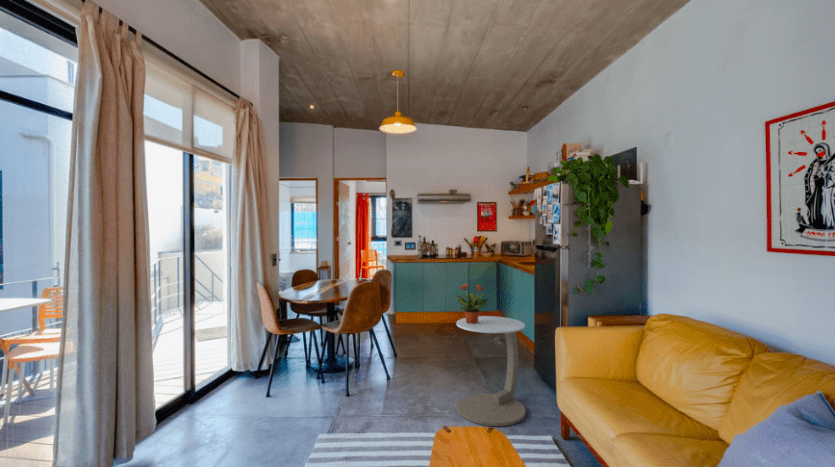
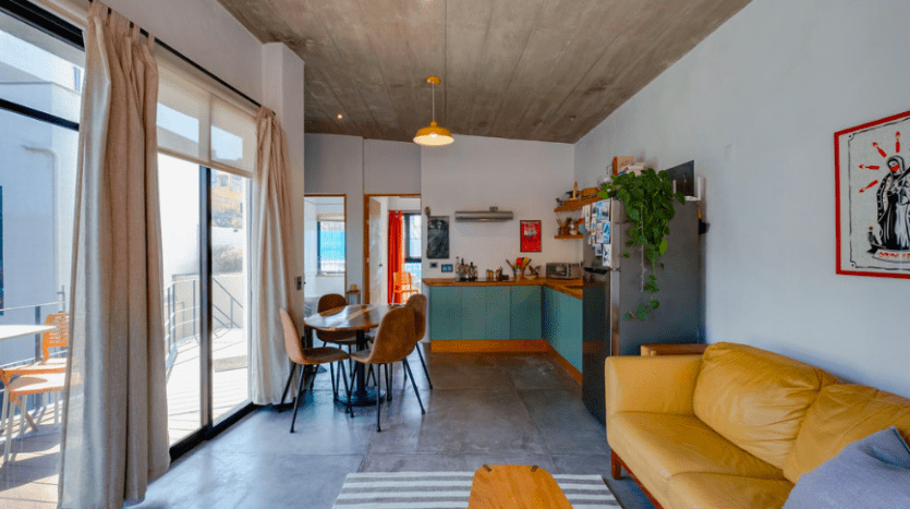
- potted plant [455,283,489,324]
- side table [455,315,526,427]
